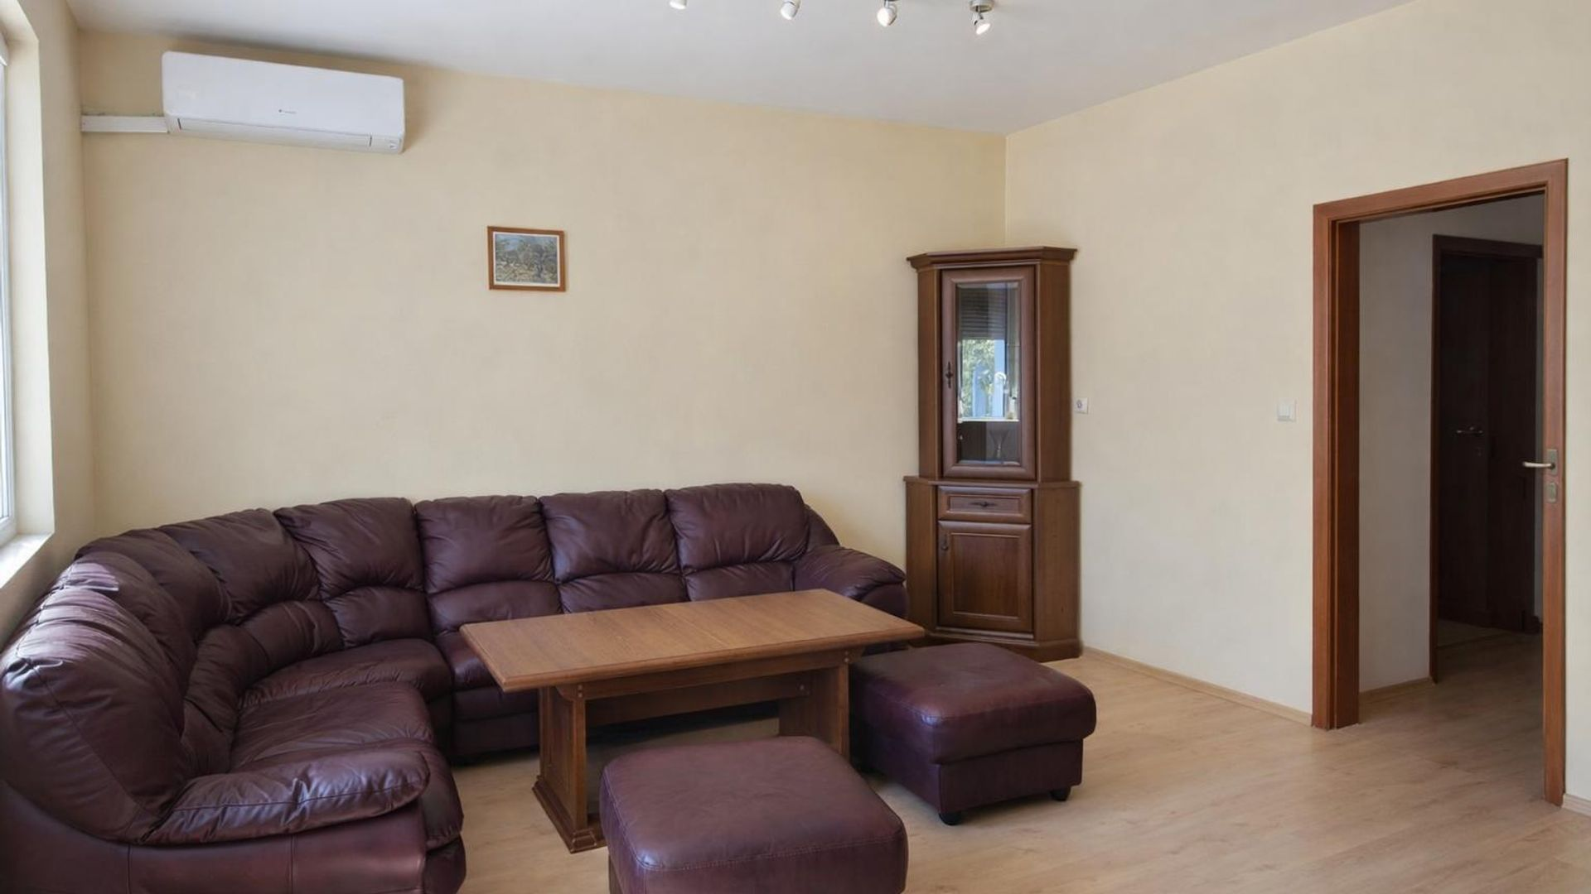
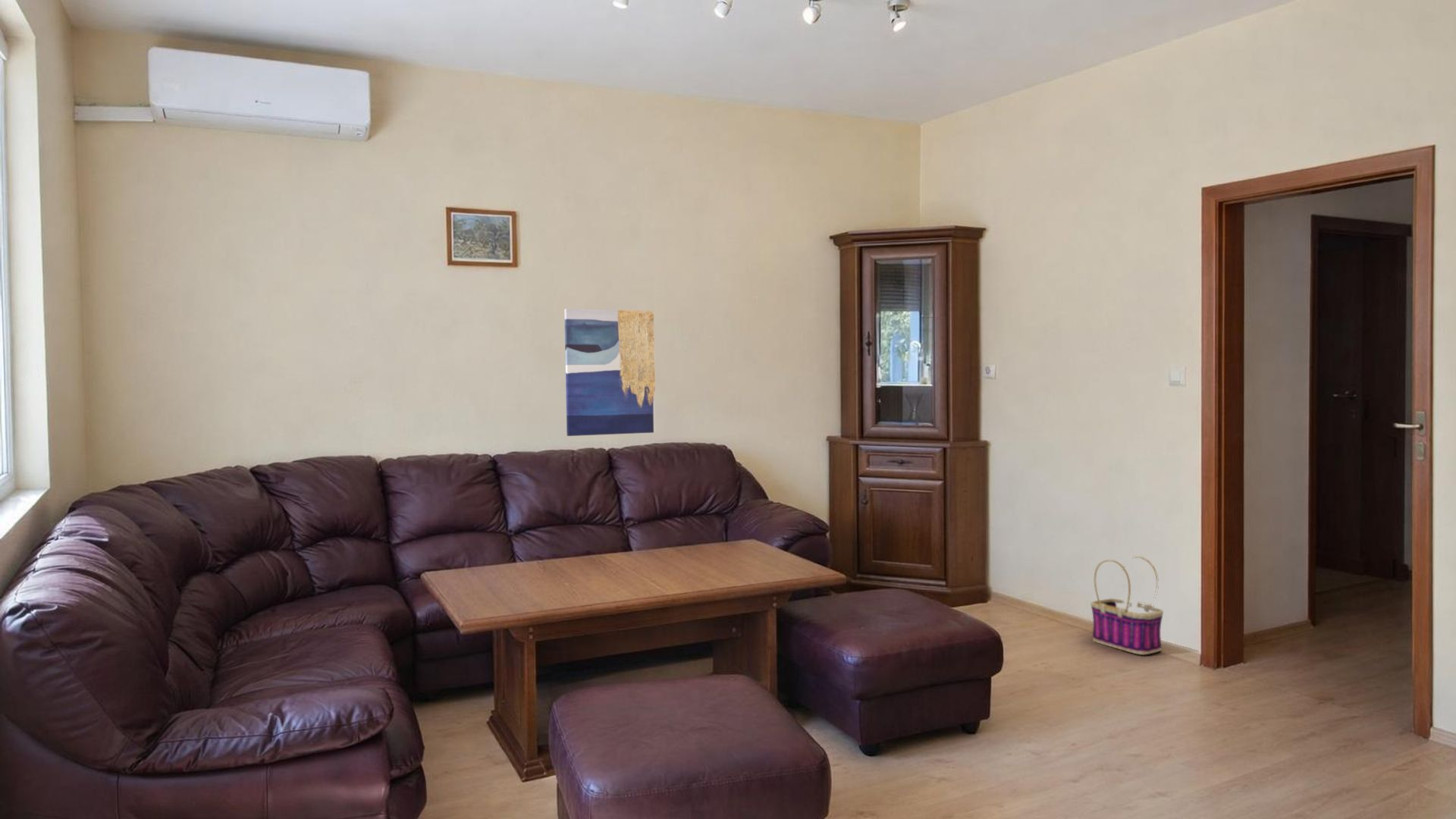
+ basket [1090,556,1164,655]
+ wall art [563,308,657,437]
